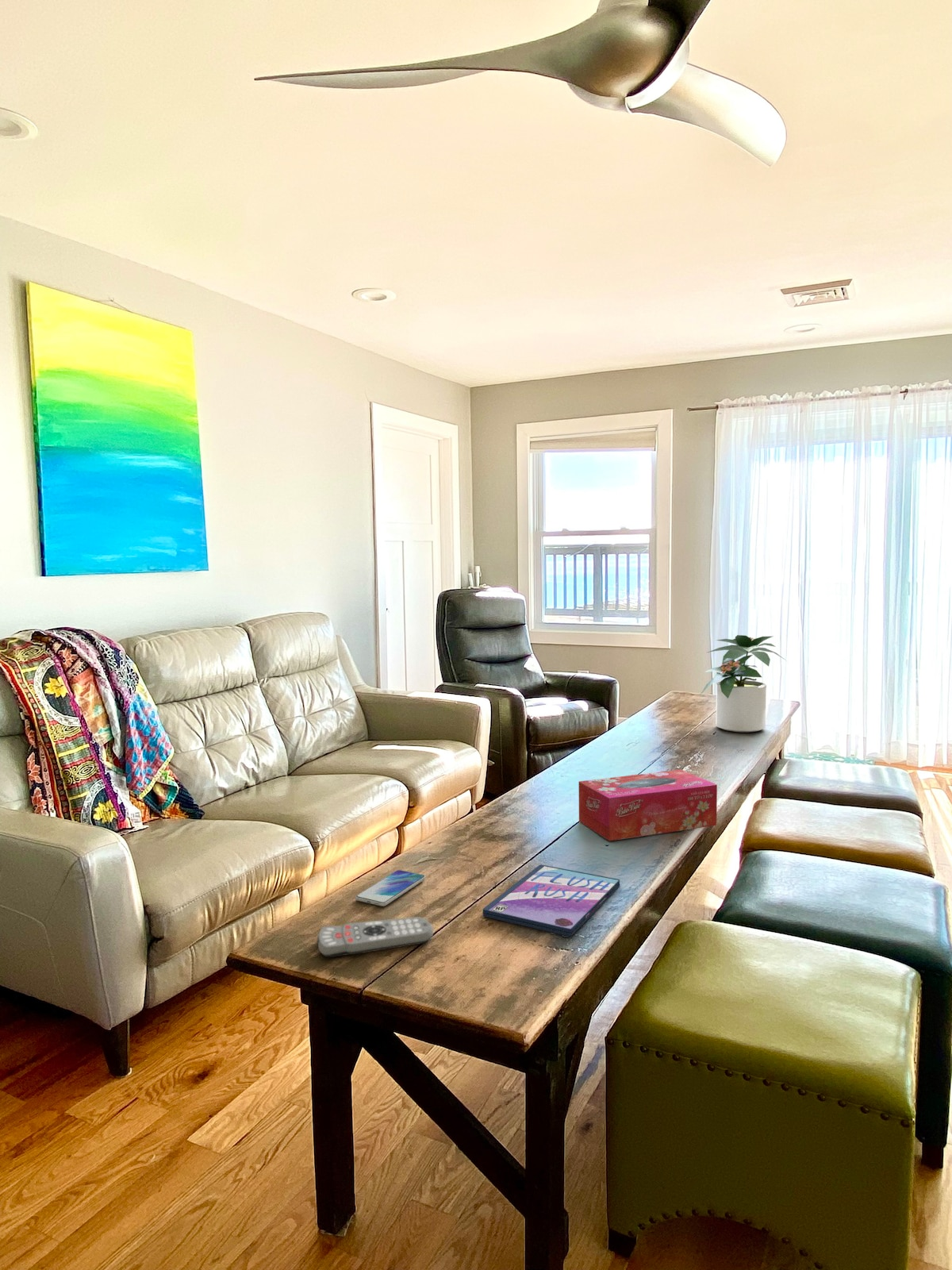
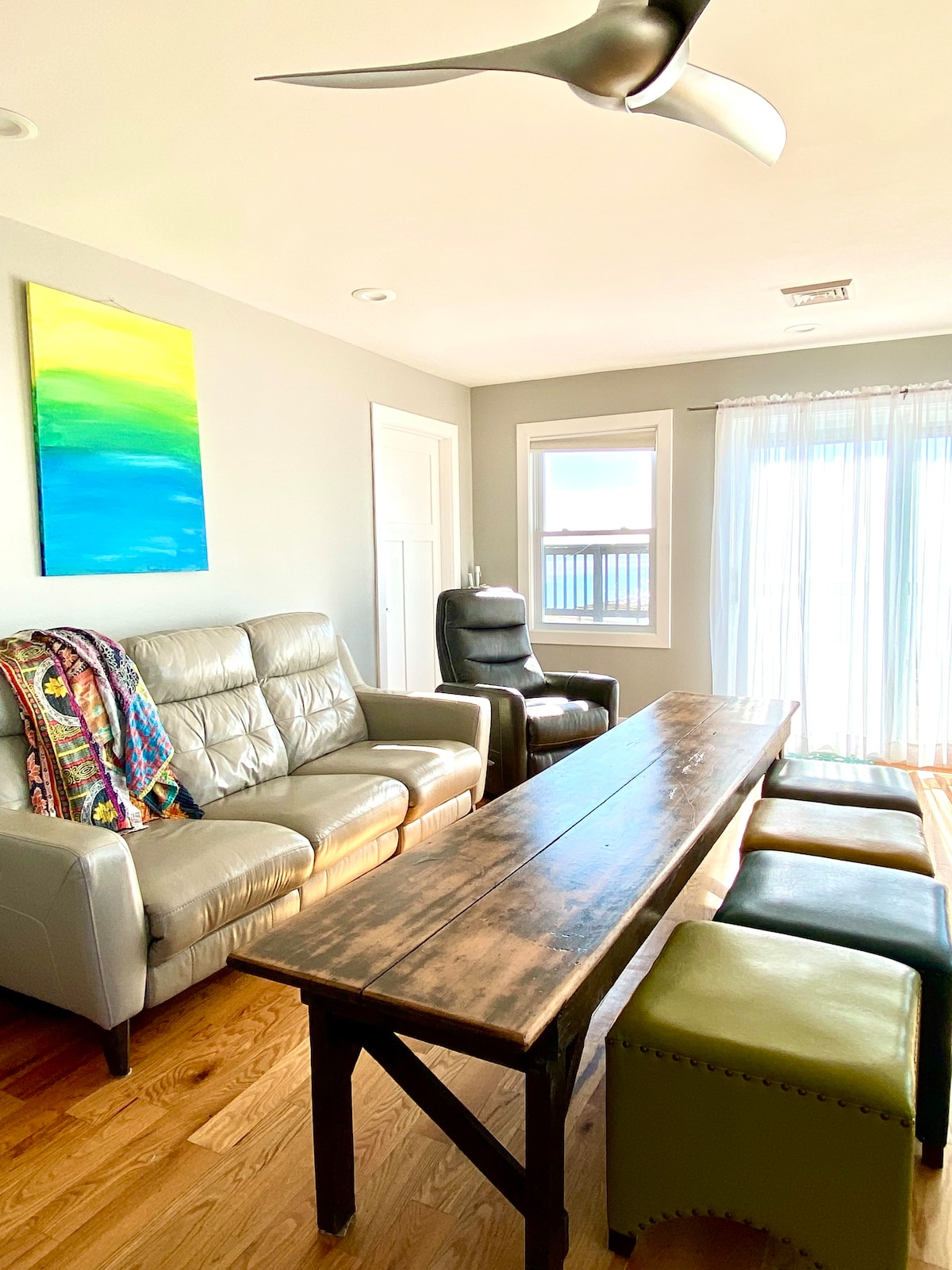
- video game case [482,864,620,937]
- potted plant [700,634,789,733]
- remote control [317,916,434,958]
- smartphone [355,869,426,907]
- tissue box [578,769,718,841]
